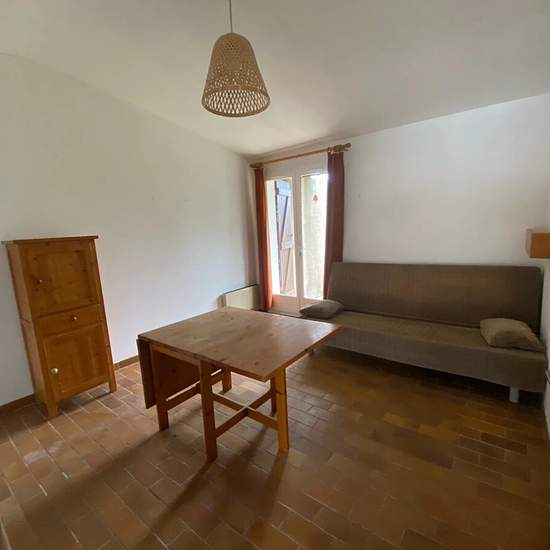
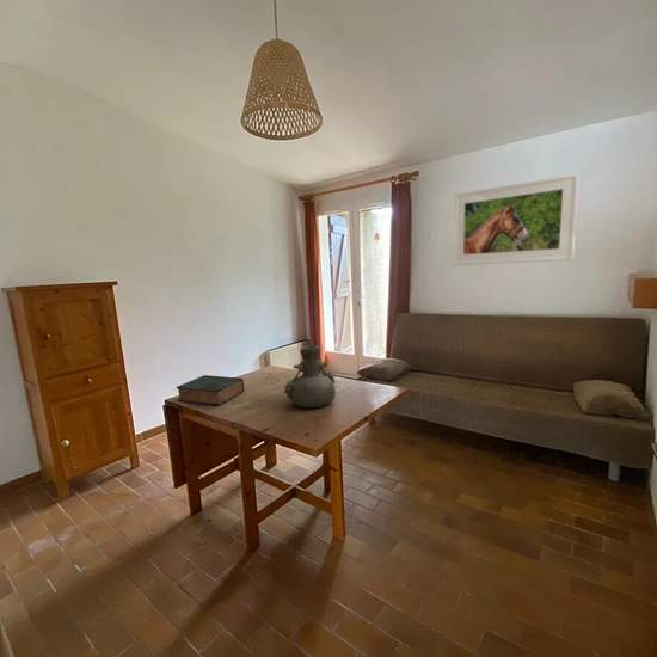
+ book [176,374,245,407]
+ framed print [452,172,581,266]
+ vase [283,344,337,409]
